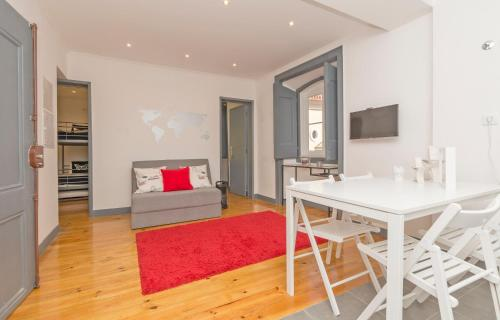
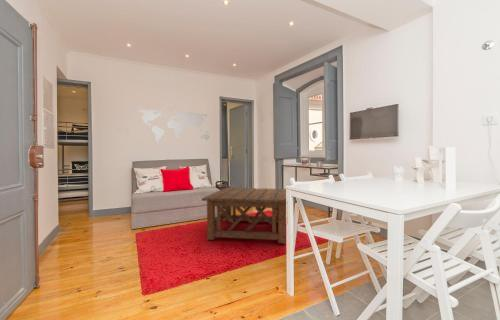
+ coffee table [201,187,287,245]
